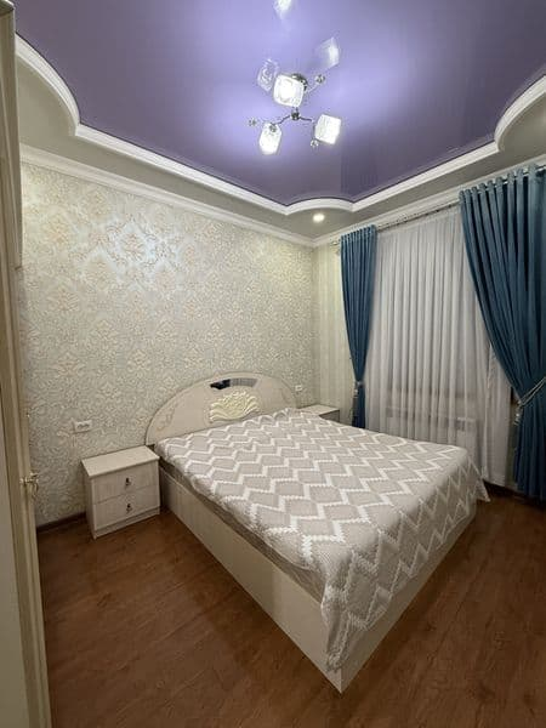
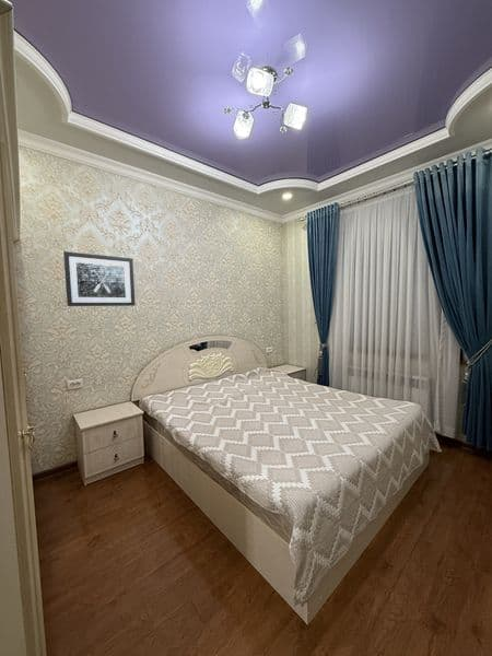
+ wall art [62,250,137,307]
